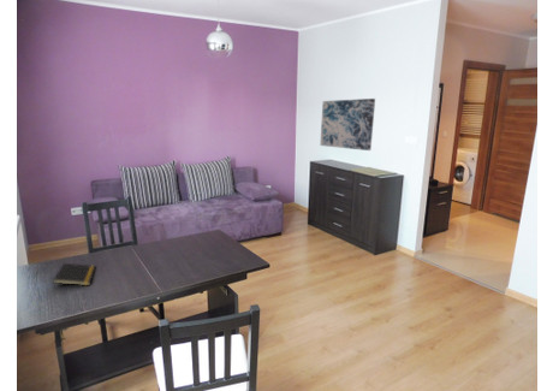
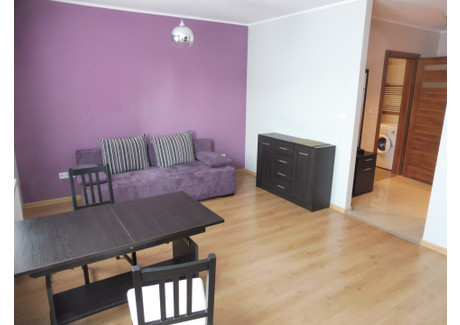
- wall art [319,97,376,152]
- notepad [52,262,97,290]
